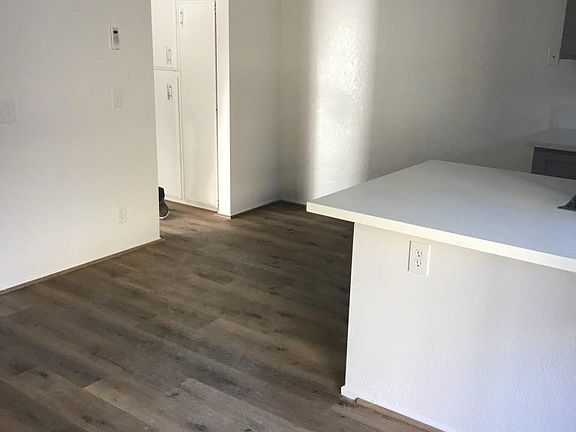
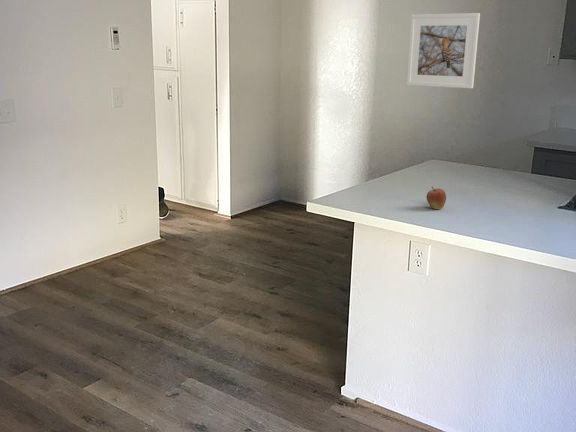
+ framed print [406,12,481,89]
+ fruit [426,186,447,210]
